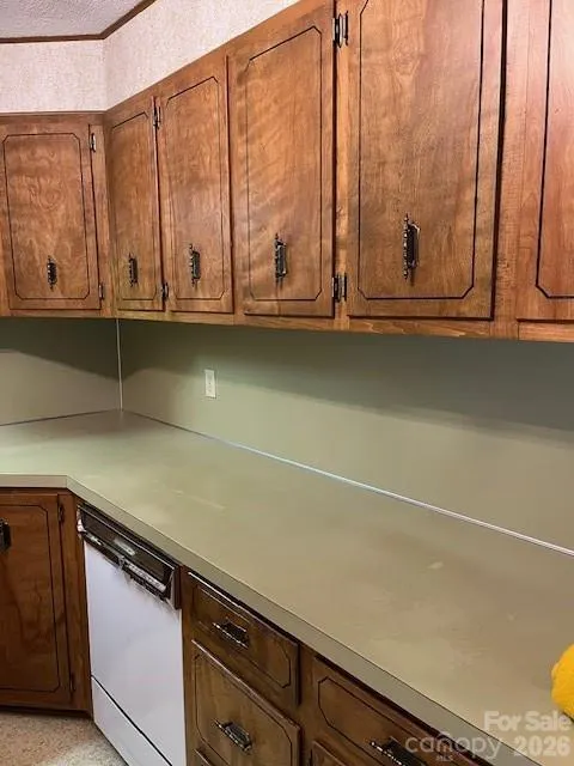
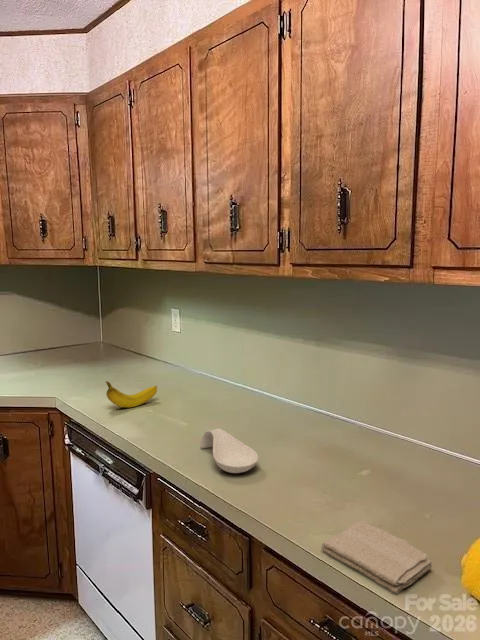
+ fruit [105,380,158,408]
+ spoon rest [199,428,259,474]
+ washcloth [321,520,433,594]
